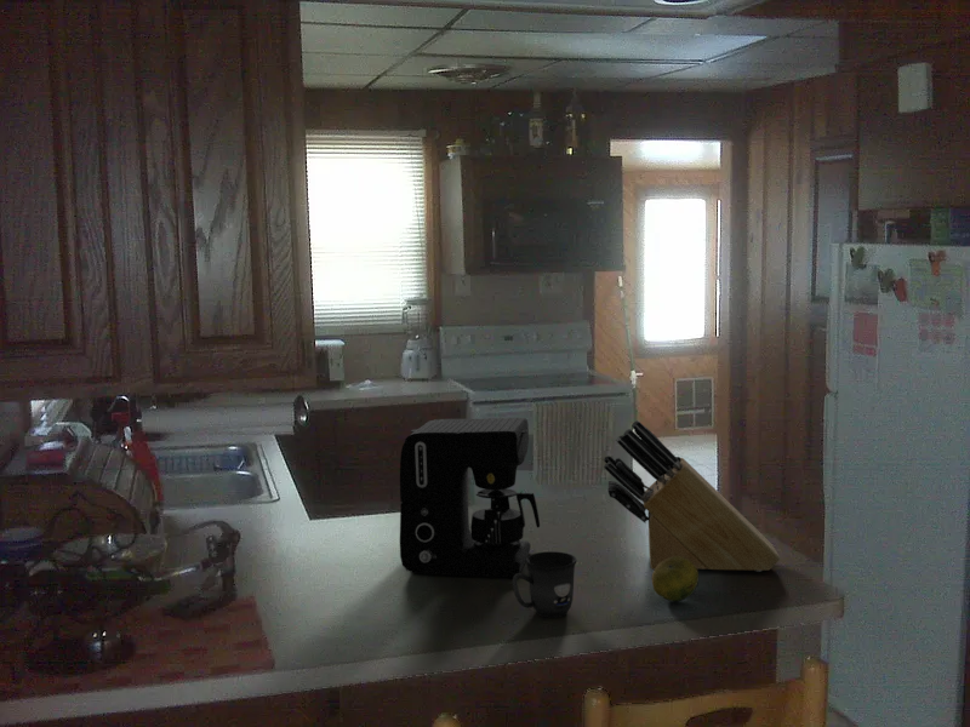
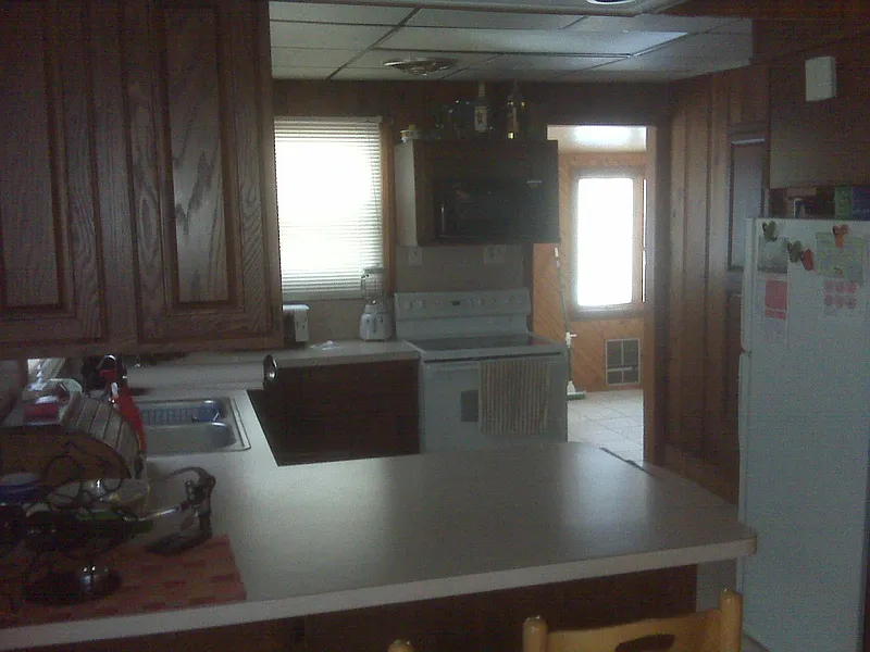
- coffee maker [399,417,541,578]
- knife block [603,419,781,573]
- mug [512,550,578,619]
- fruit [651,556,700,602]
